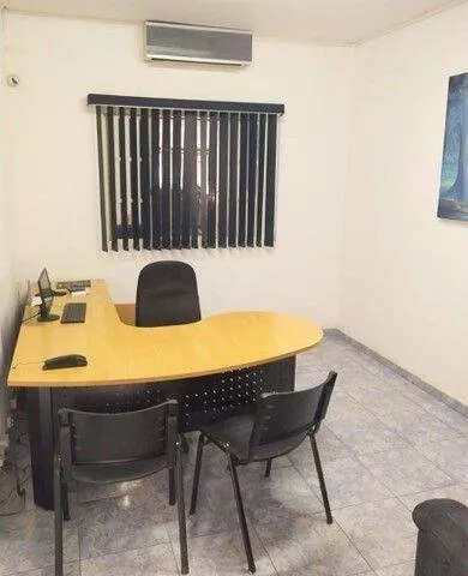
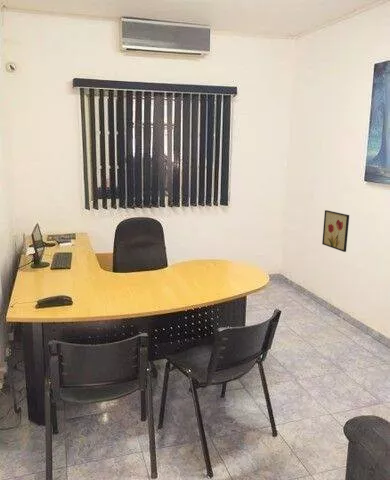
+ wall art [321,209,350,253]
